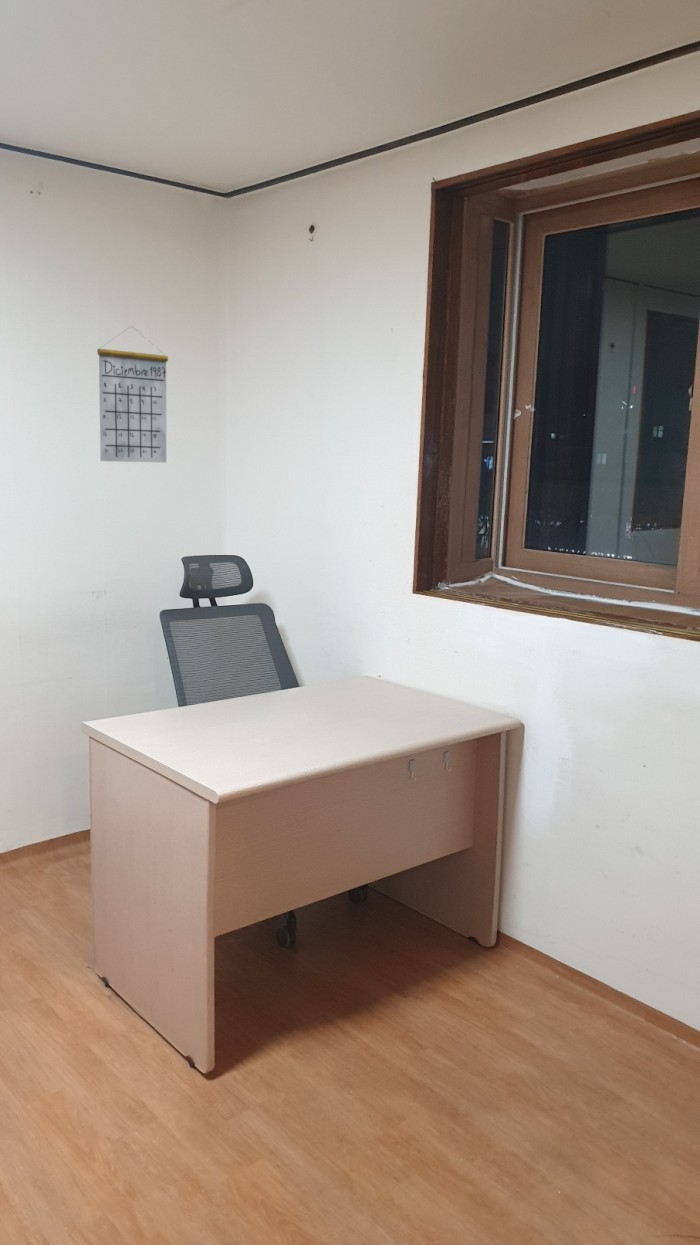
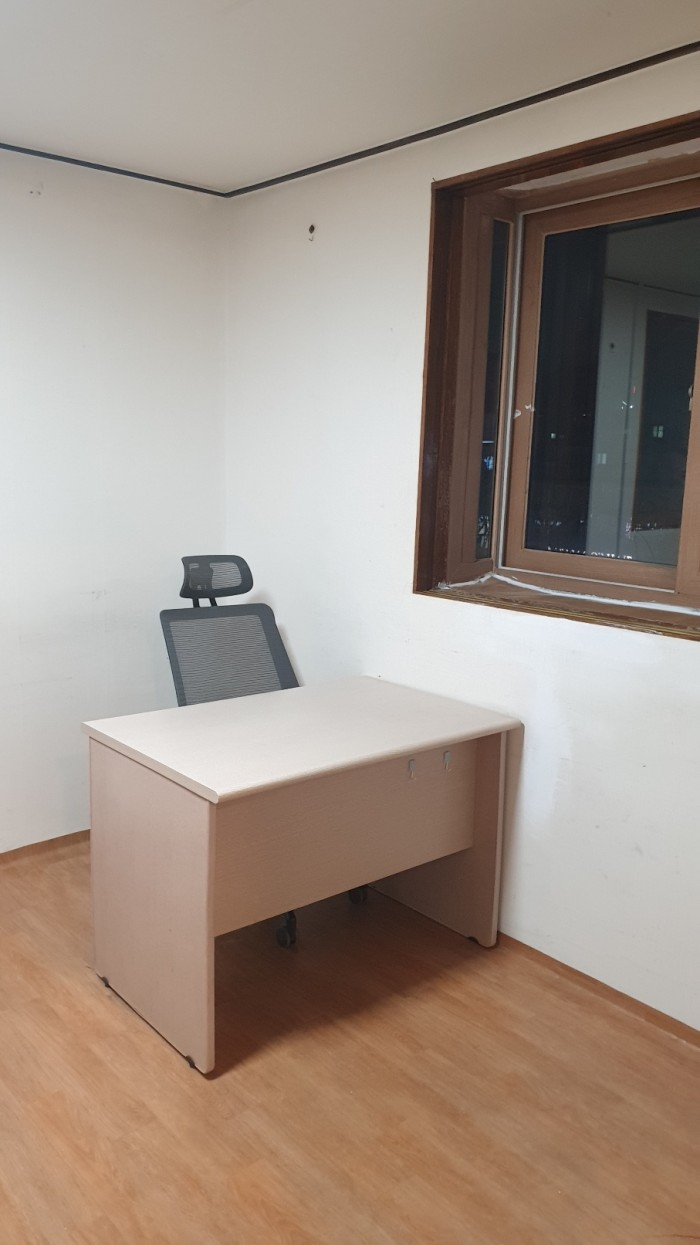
- calendar [96,325,169,464]
